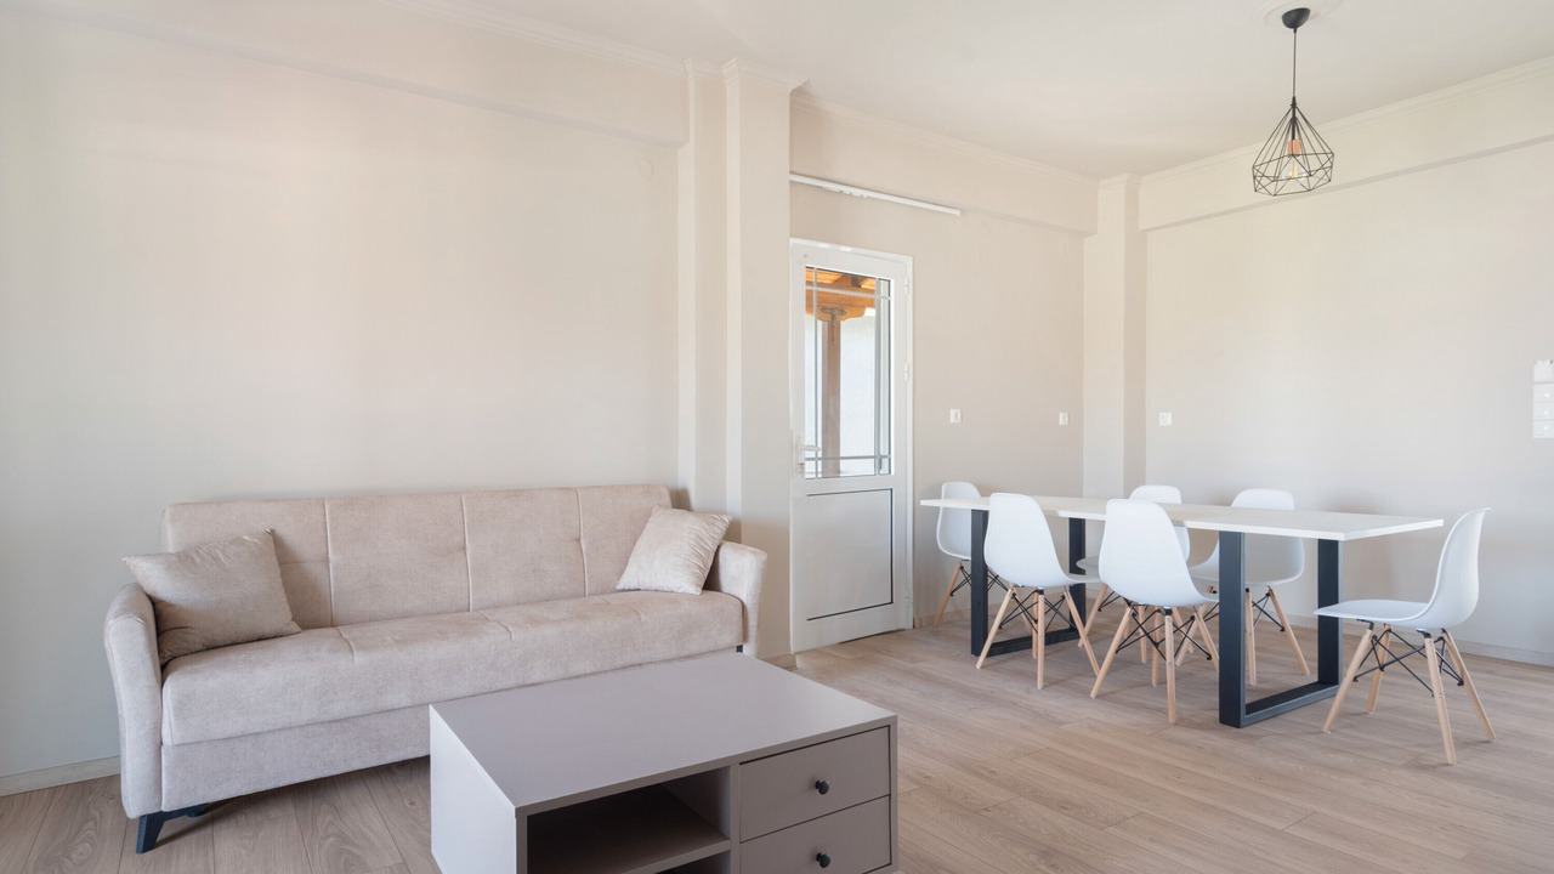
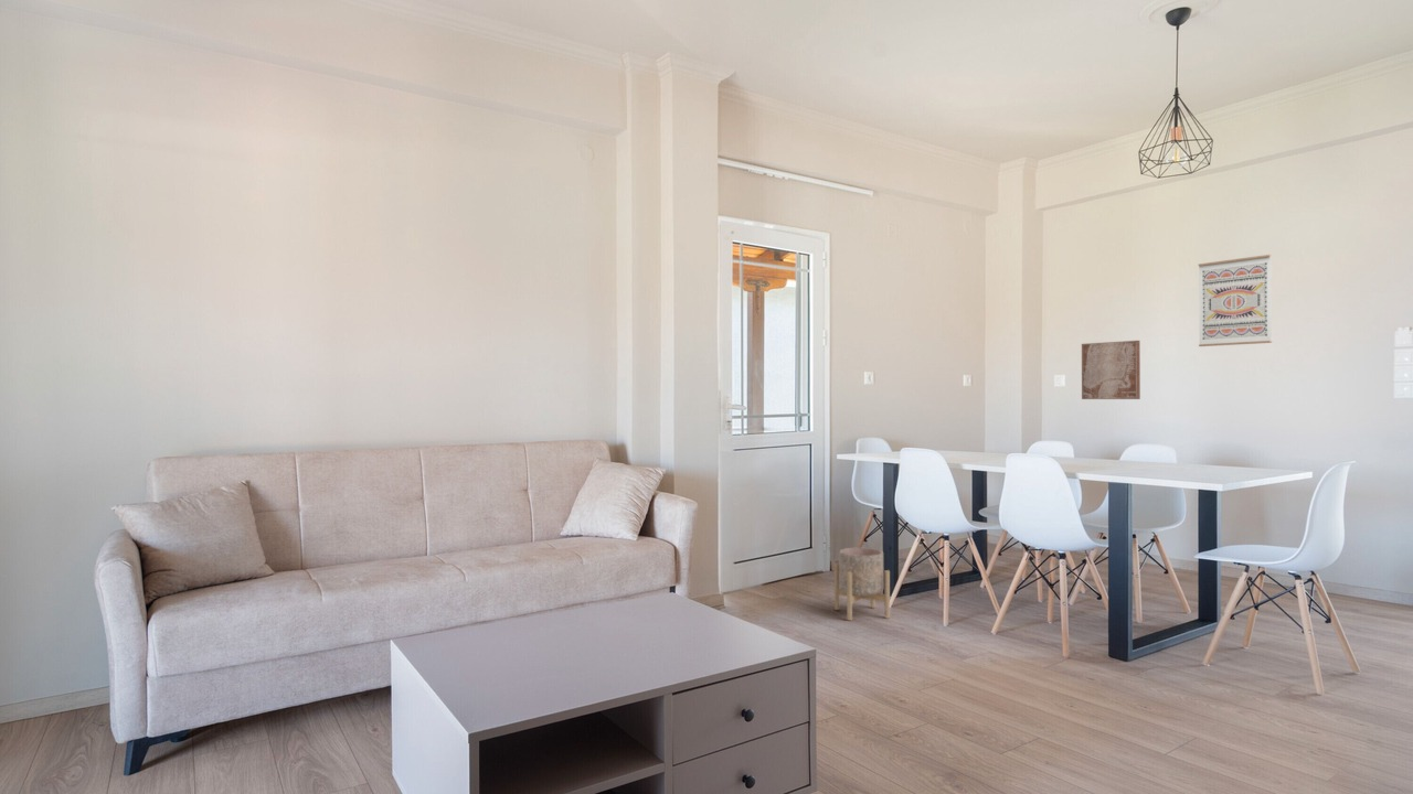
+ wall art [1198,254,1273,347]
+ planter [833,547,891,622]
+ wall art [1081,340,1141,400]
